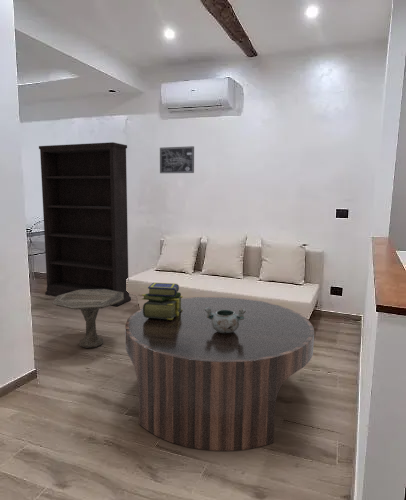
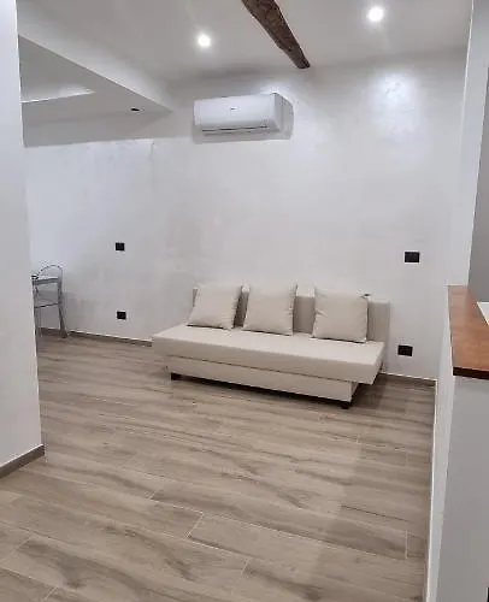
- side table [52,289,124,349]
- bookshelf [38,141,132,307]
- stack of books [141,282,184,320]
- wall art [159,145,195,174]
- coffee table [124,296,315,452]
- decorative bowl [205,307,246,333]
